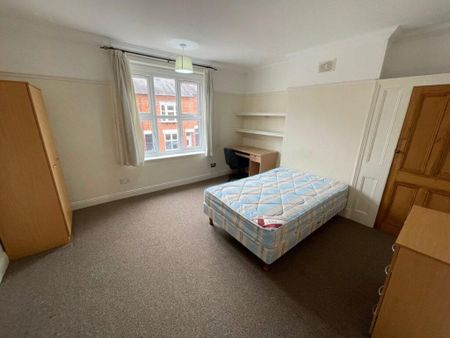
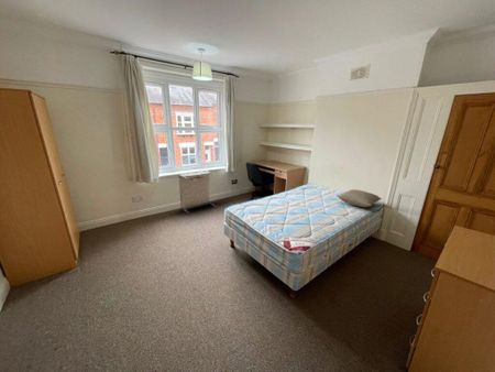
+ laundry hamper [177,169,218,215]
+ pillow [336,188,383,208]
